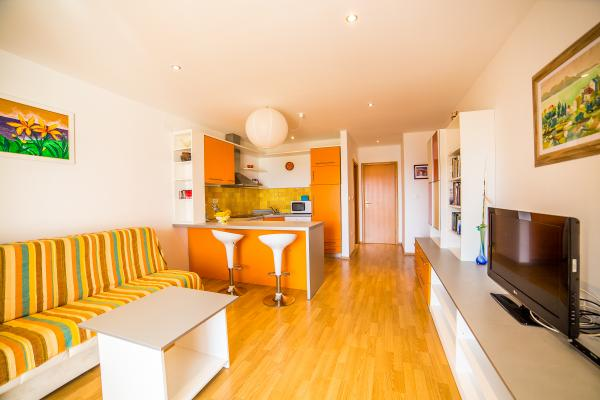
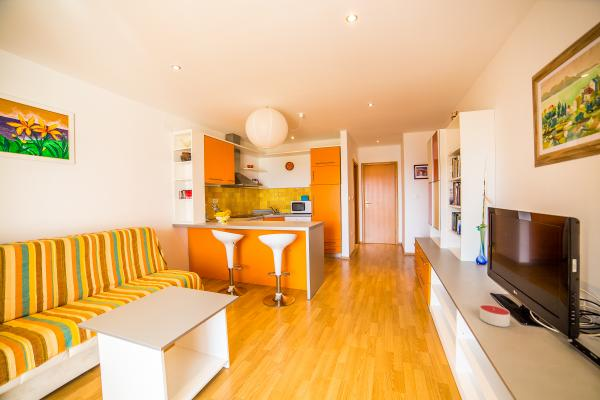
+ candle [479,303,511,328]
